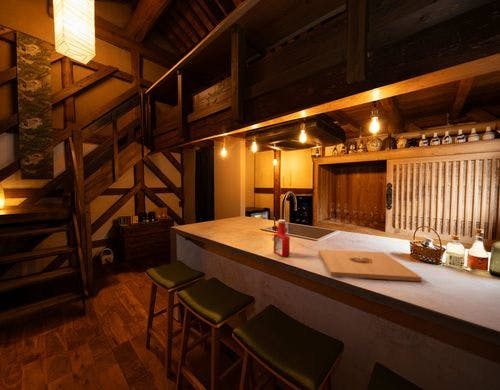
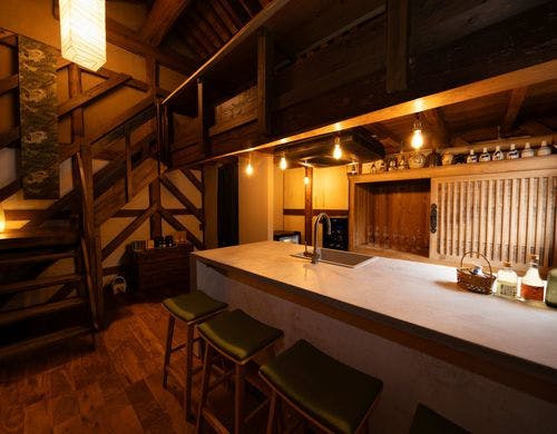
- soap bottle [273,219,291,258]
- platter [317,248,422,282]
